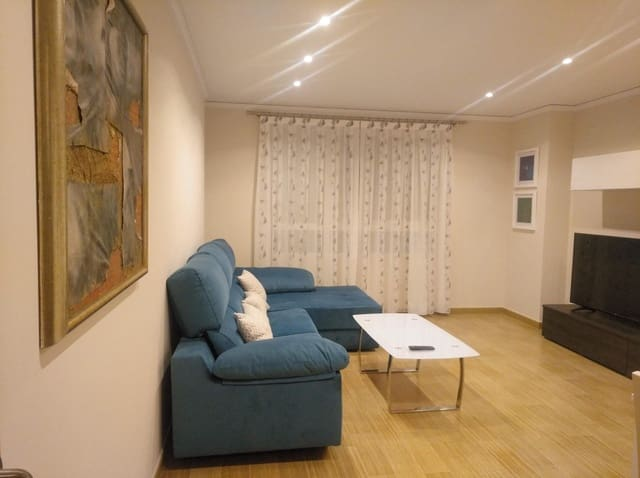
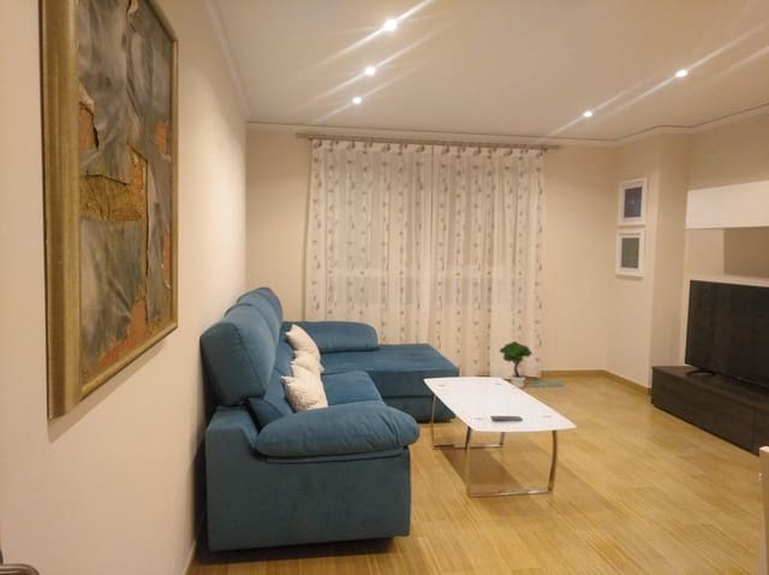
+ potted tree [499,340,564,390]
